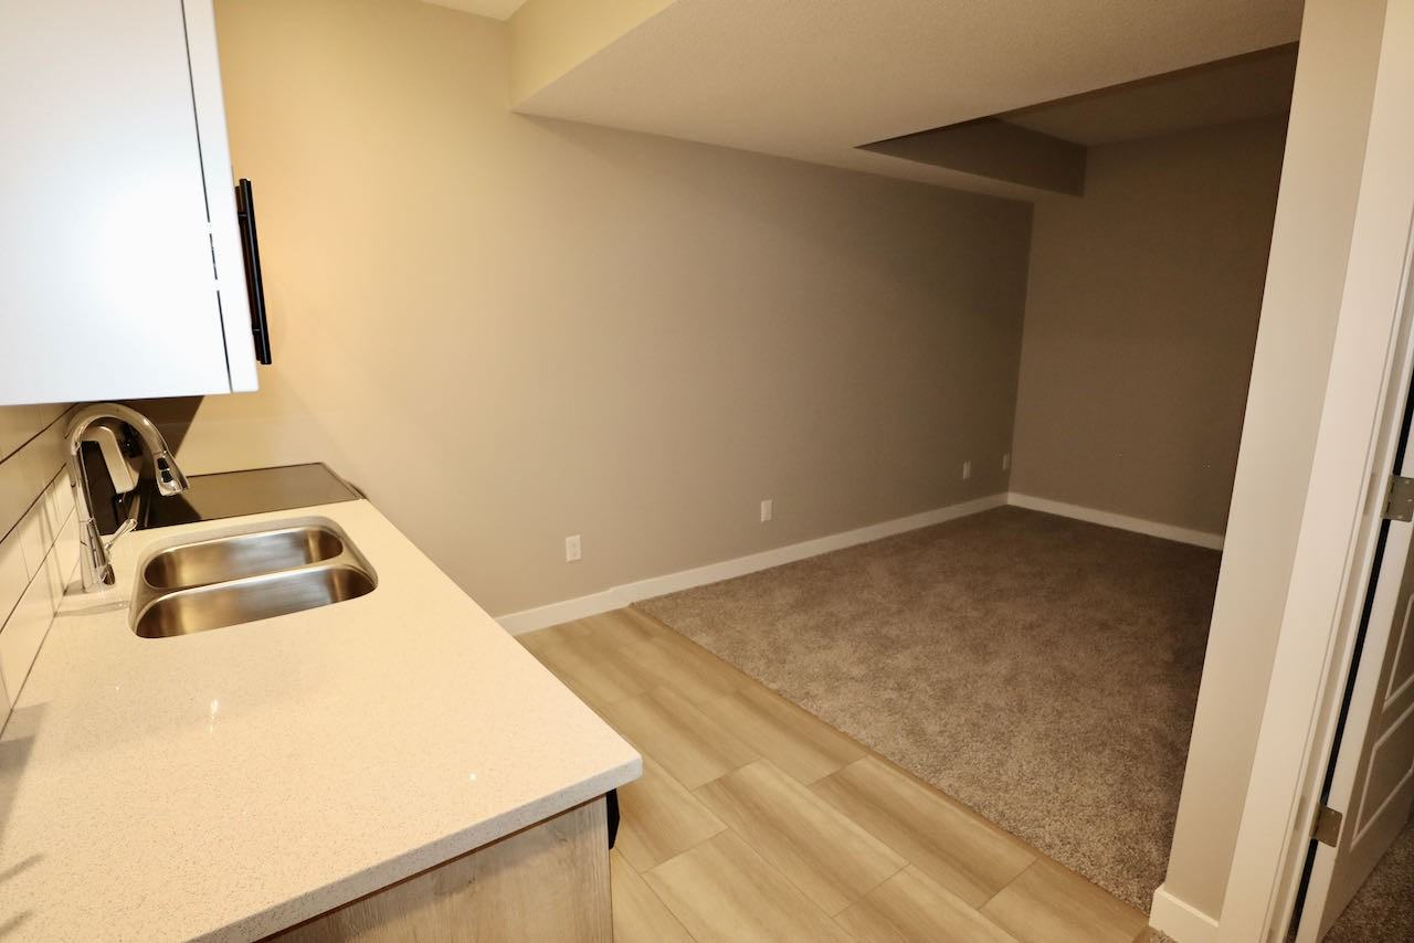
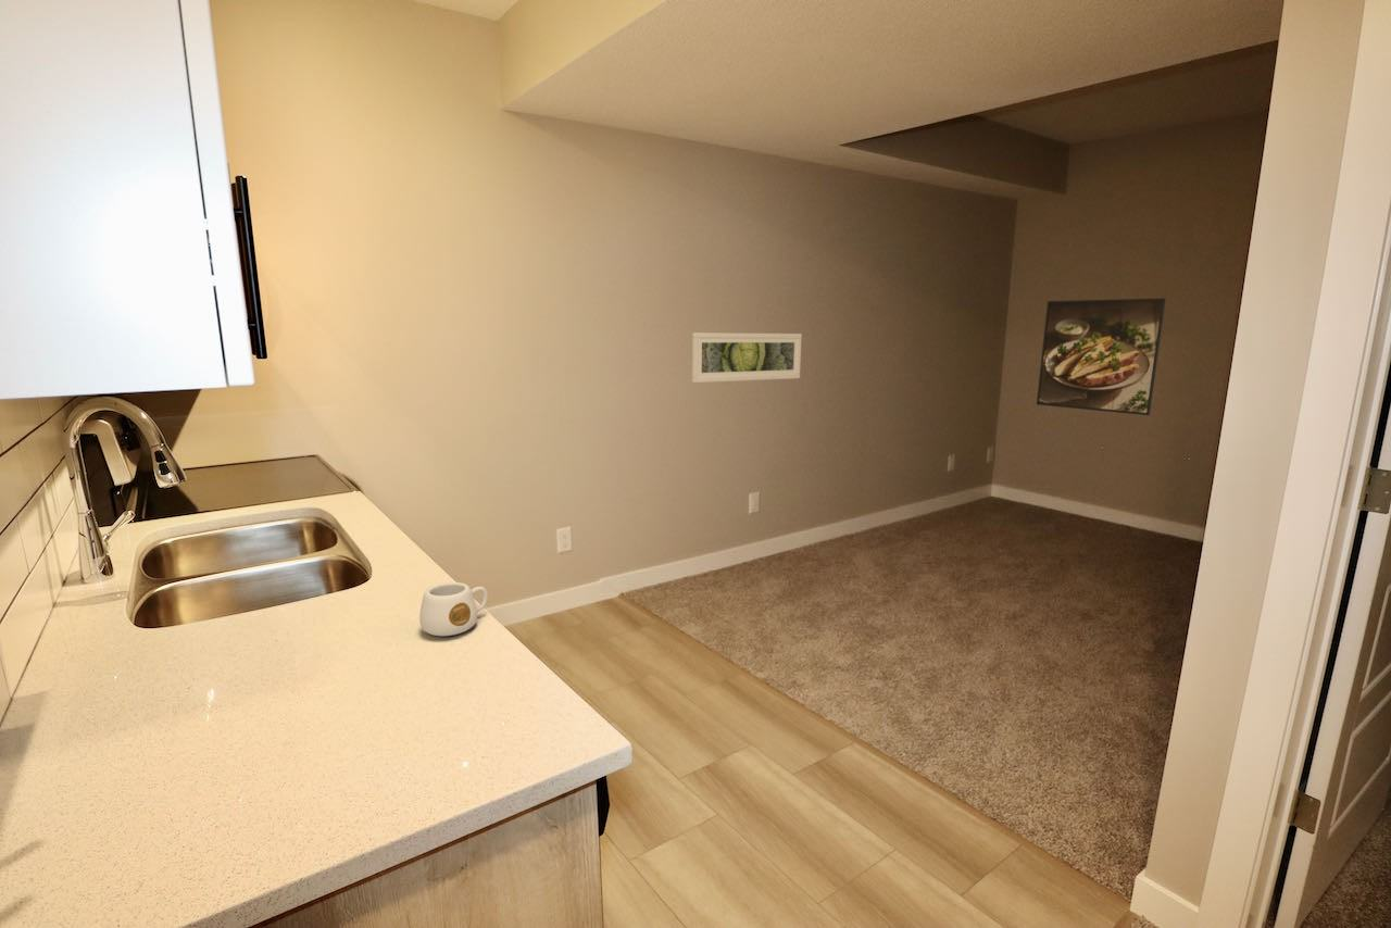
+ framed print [1036,298,1167,416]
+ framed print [691,331,803,384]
+ mug [418,581,489,637]
